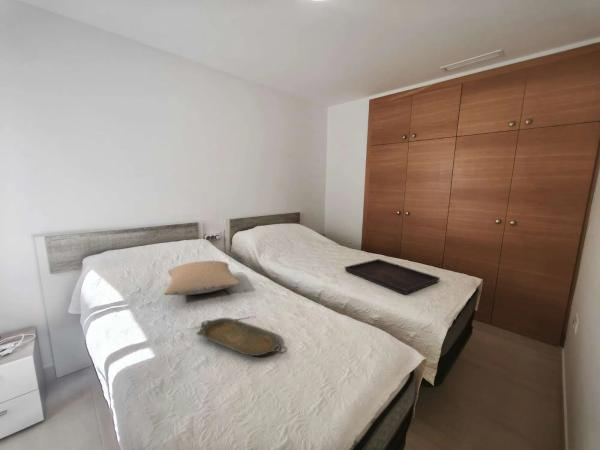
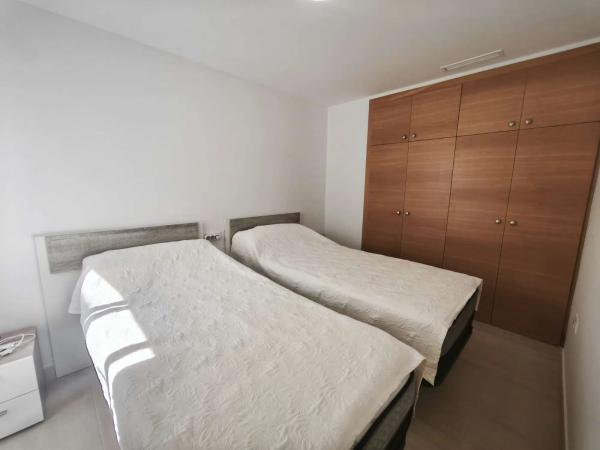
- serving tray [344,258,441,296]
- pillow [163,260,241,296]
- serving tray [196,317,282,357]
